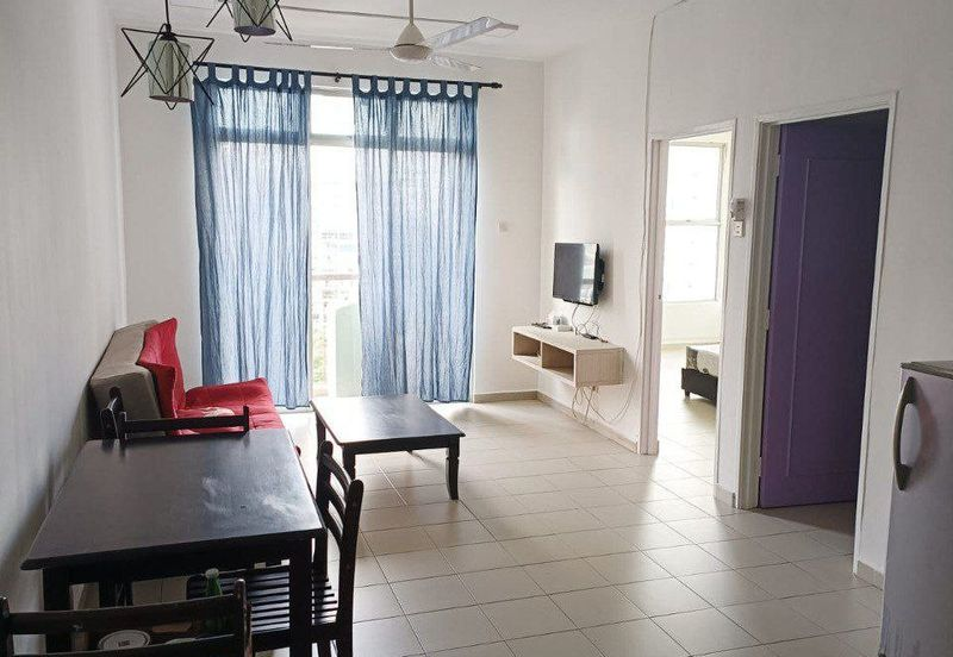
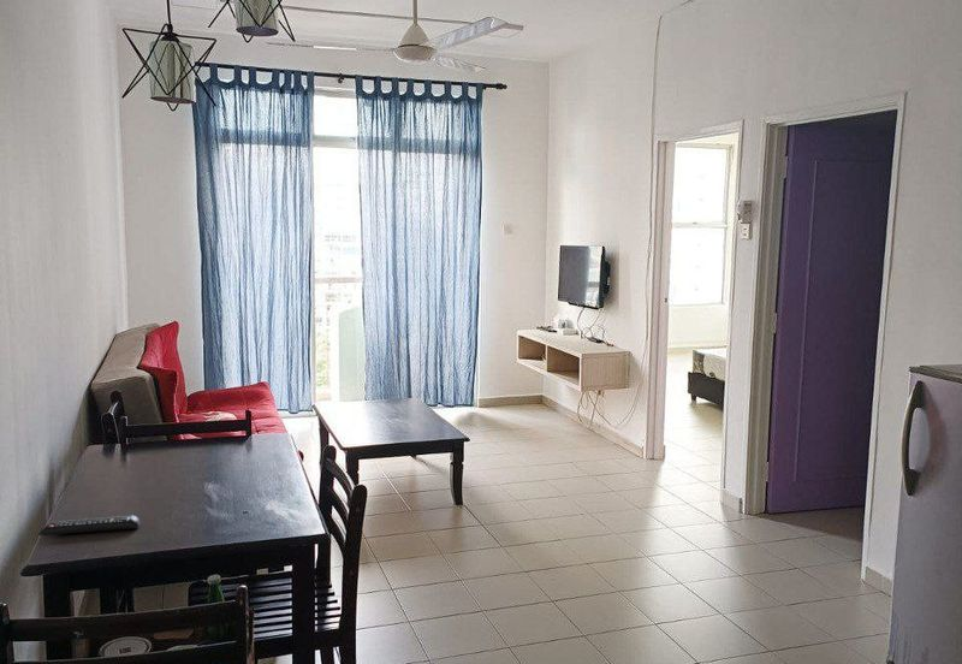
+ remote control [38,514,141,536]
